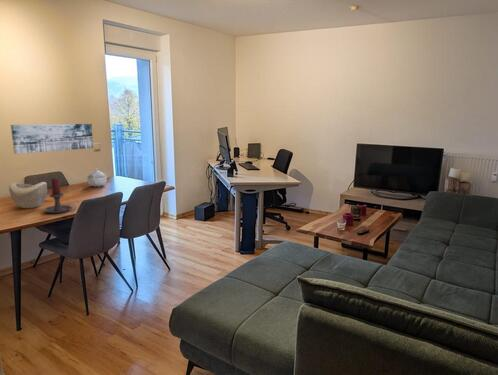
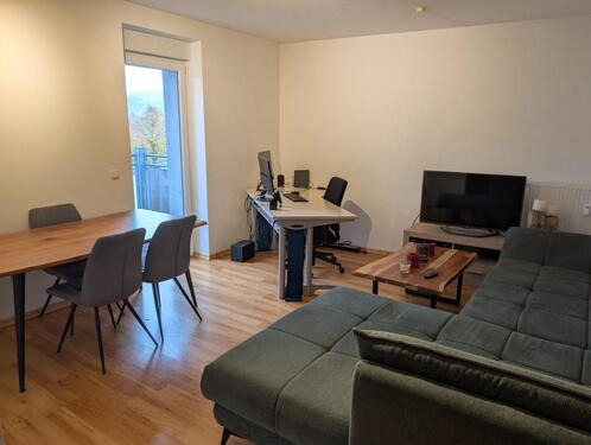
- wall art [10,123,94,155]
- decorative bowl [8,181,48,209]
- teapot [86,168,108,188]
- candle holder [43,178,77,214]
